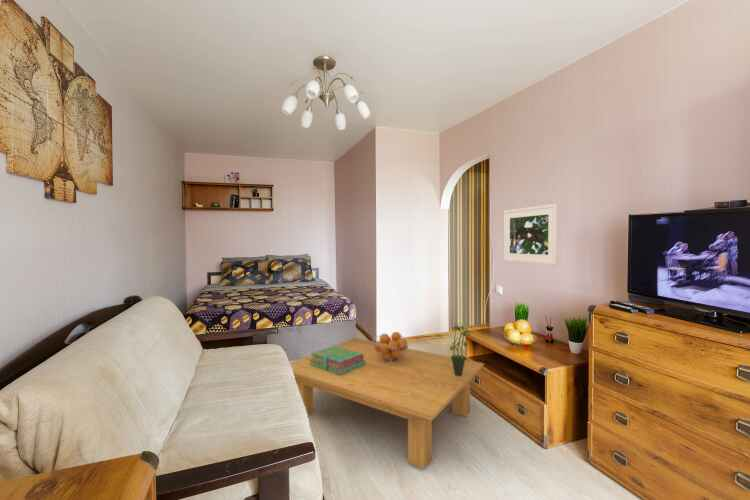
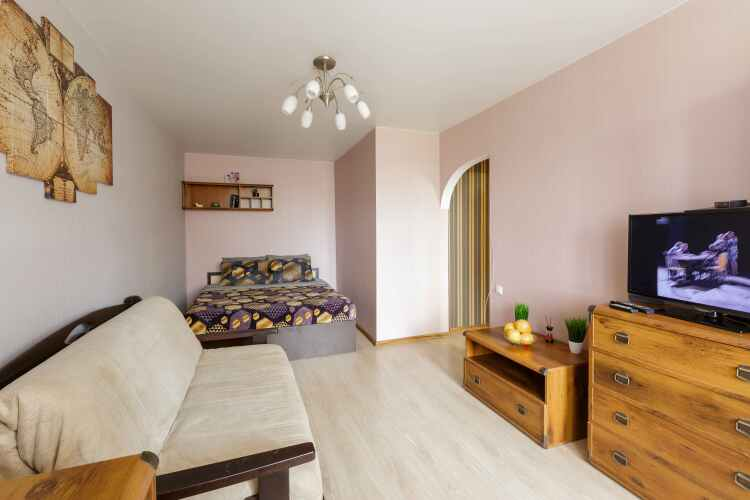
- fruit basket [372,331,410,363]
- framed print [503,203,559,266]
- stack of books [310,345,365,375]
- coffee table [289,337,485,470]
- potted plant [449,322,471,376]
